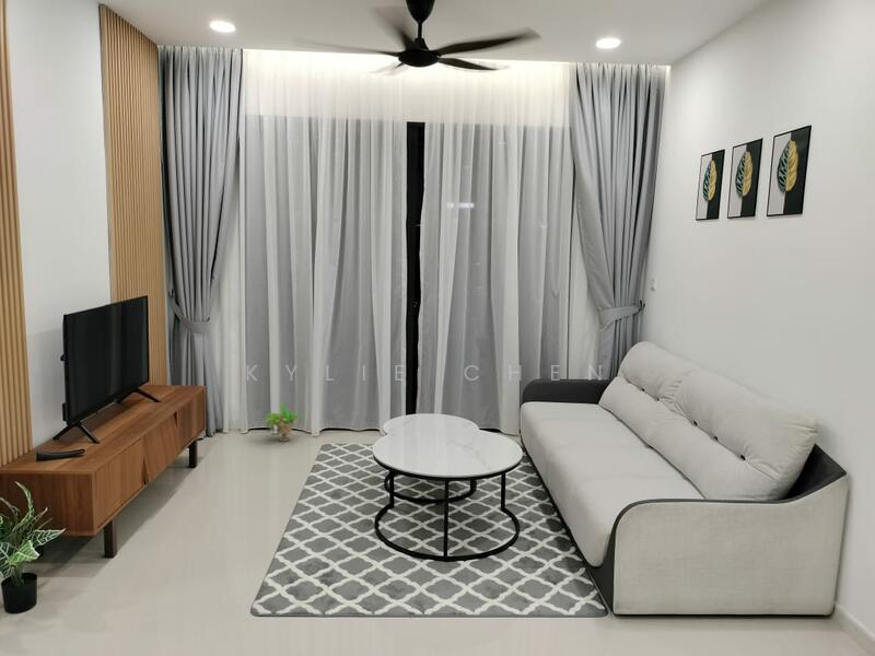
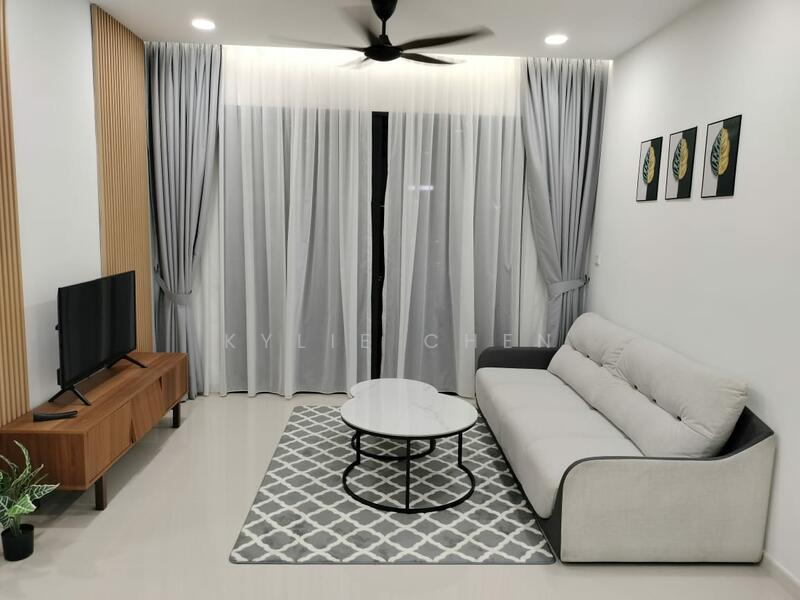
- potted plant [260,399,307,443]
